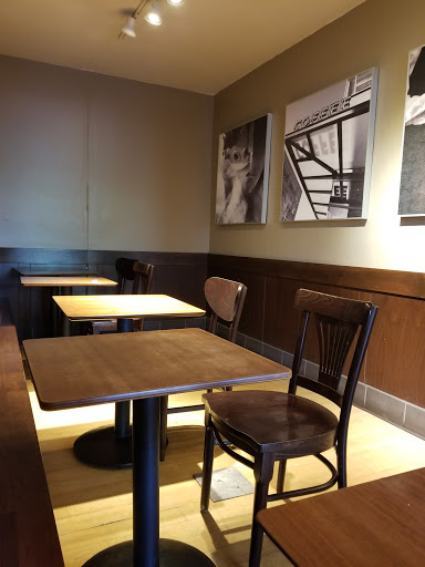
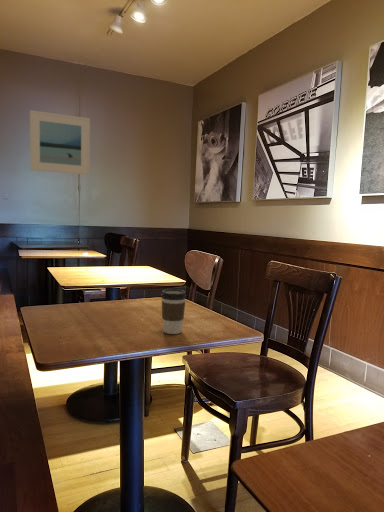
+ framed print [29,109,91,176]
+ coffee cup [160,288,187,335]
